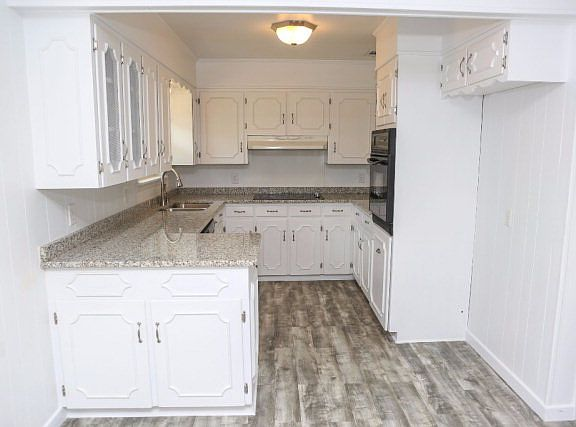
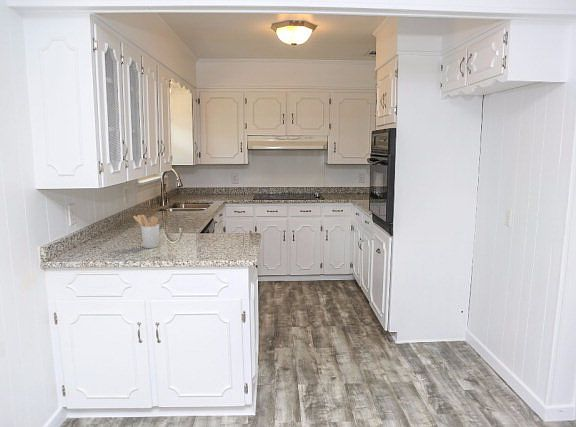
+ utensil holder [132,214,160,249]
